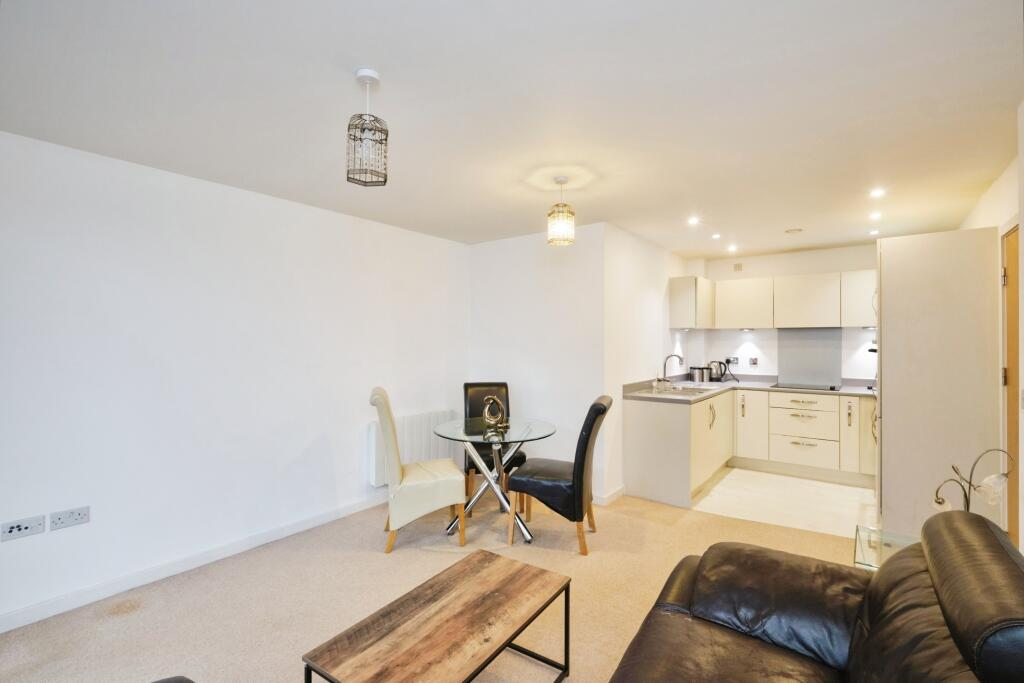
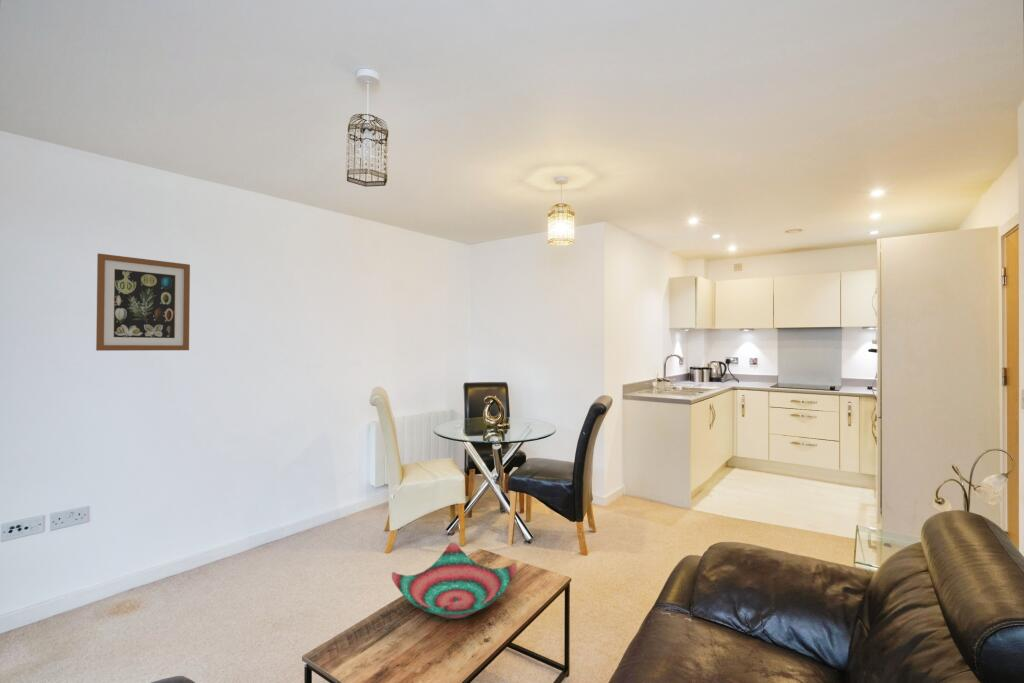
+ wall art [95,252,191,352]
+ decorative bowl [391,542,518,620]
